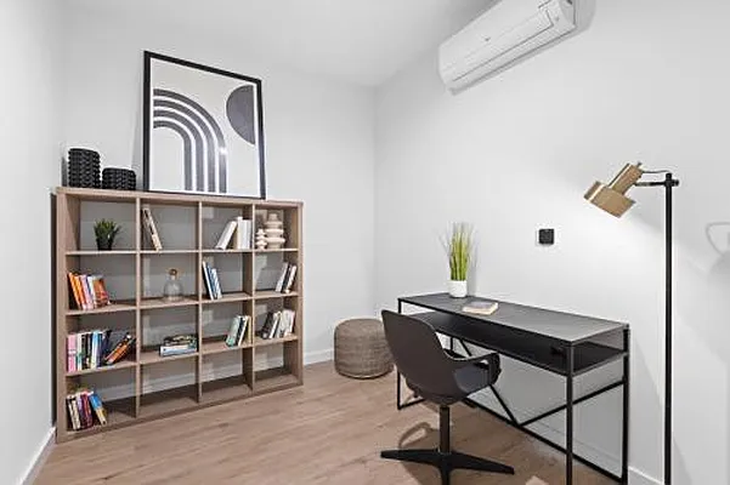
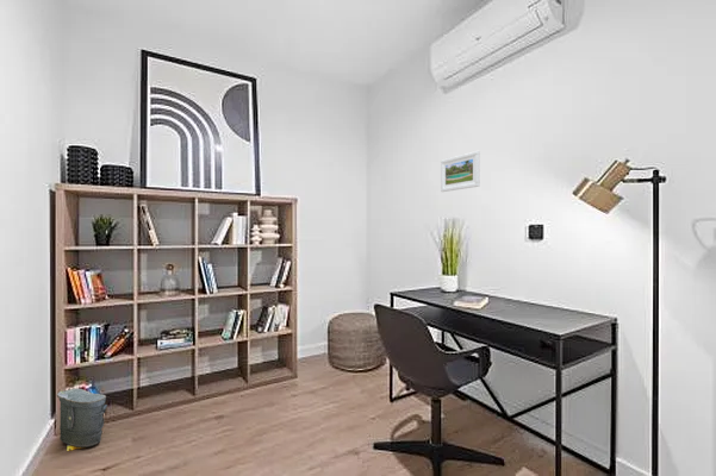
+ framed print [440,150,481,193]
+ bag [56,388,108,452]
